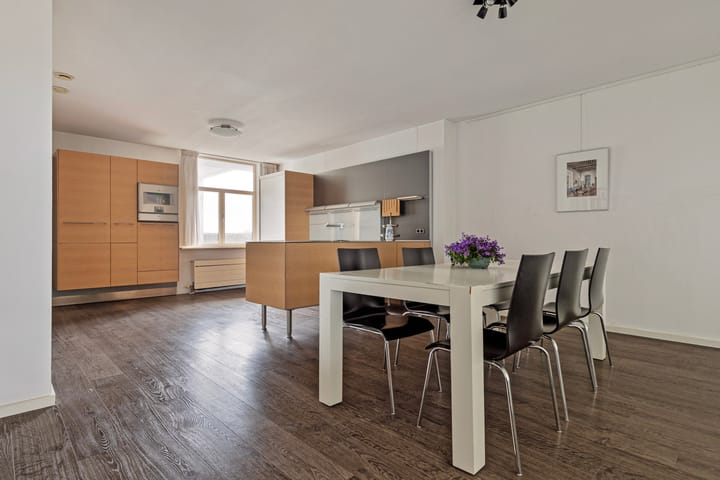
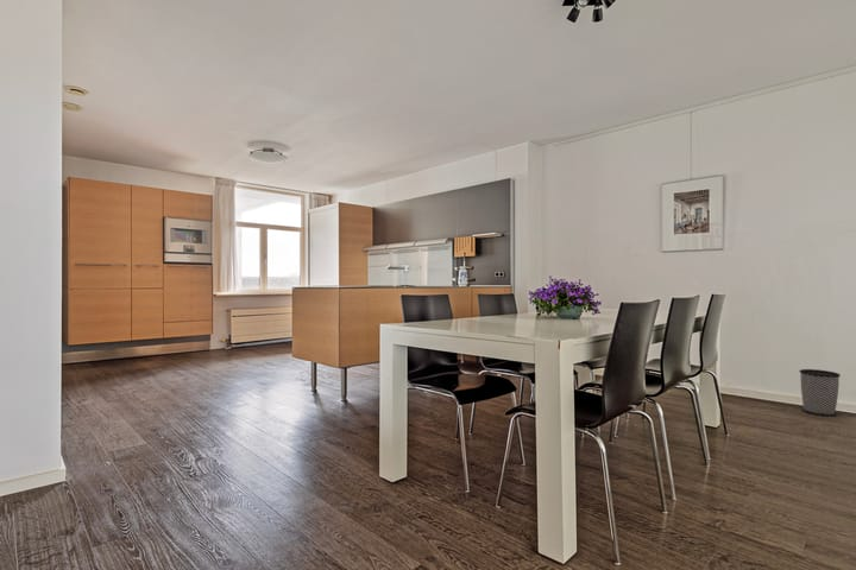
+ wastebasket [798,368,842,418]
